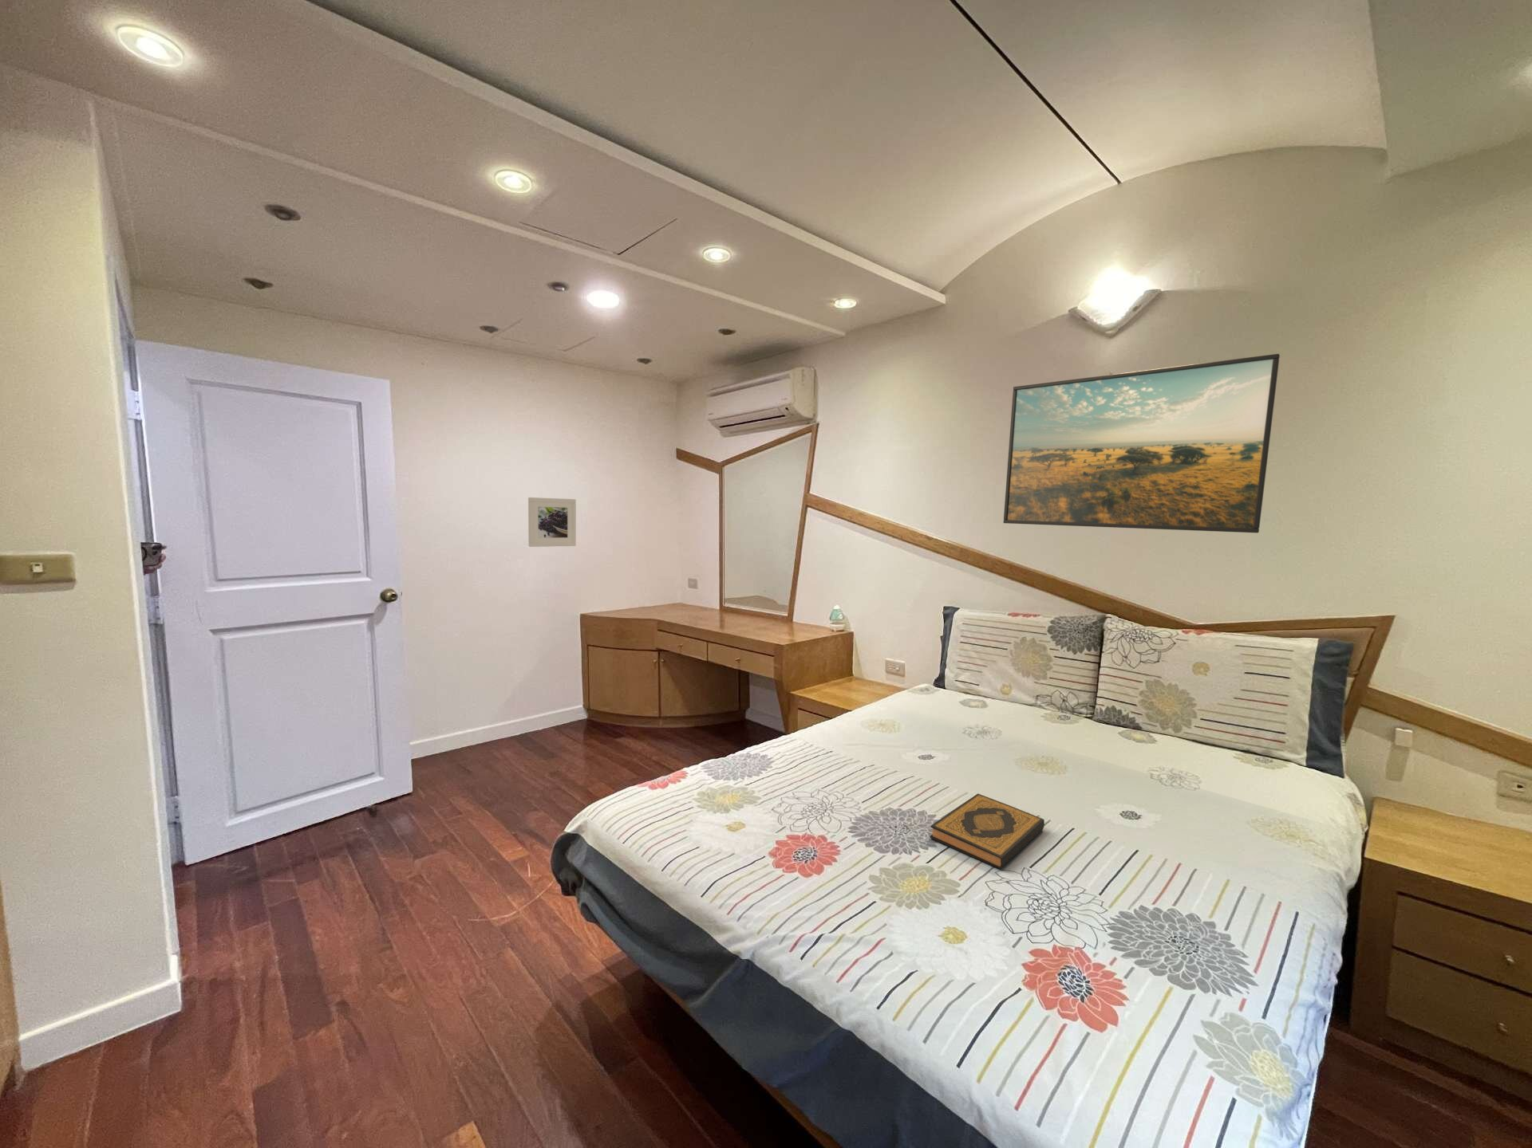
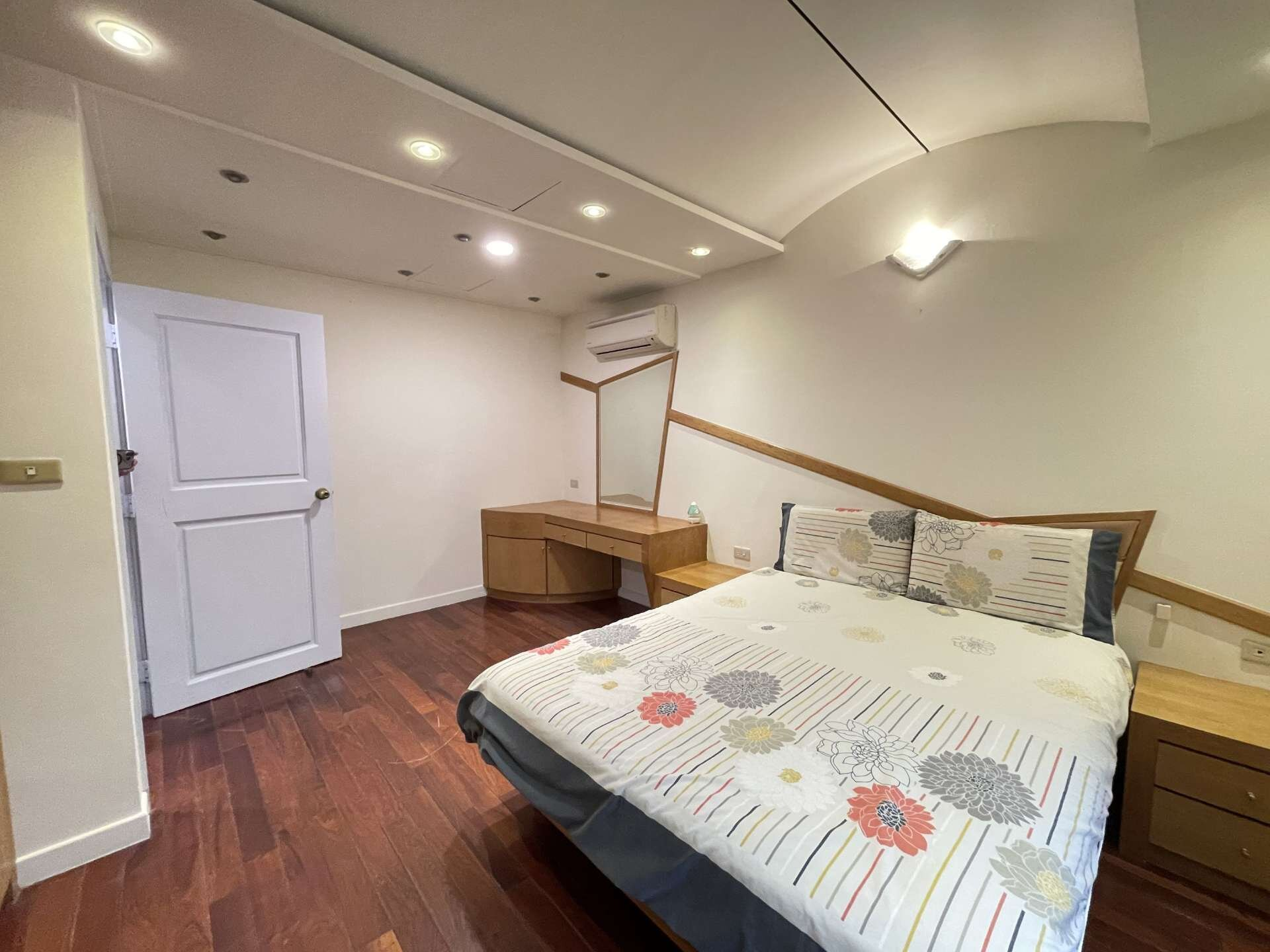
- hardback book [930,792,1046,869]
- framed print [1002,353,1281,533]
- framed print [527,497,577,547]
